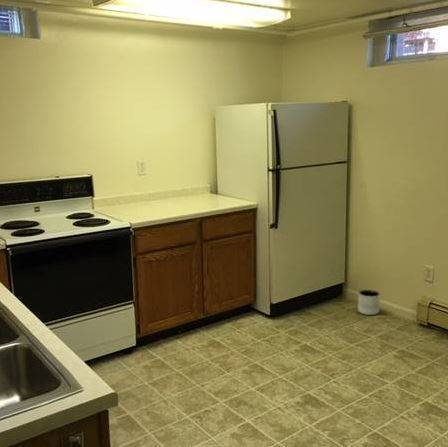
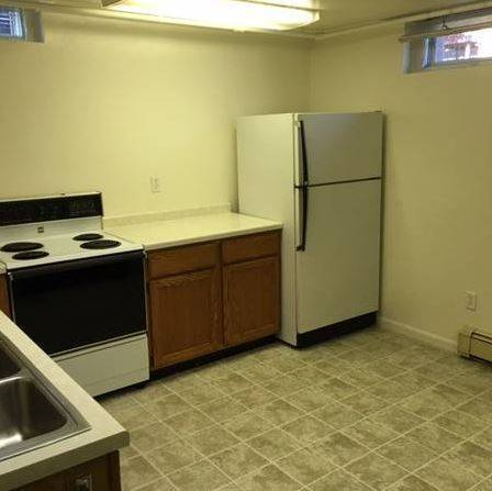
- planter [357,289,381,316]
